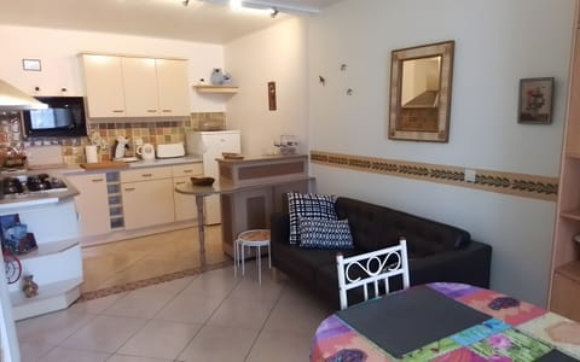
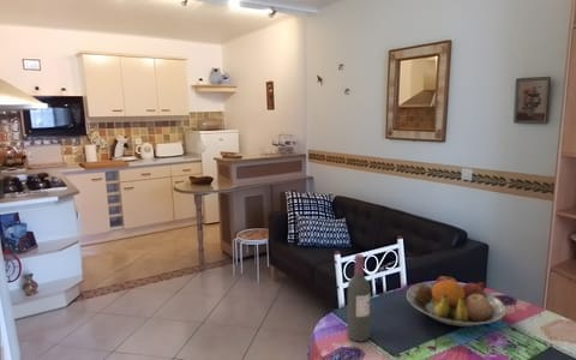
+ fruit bowl [406,272,506,328]
+ wine bottle [346,253,371,343]
